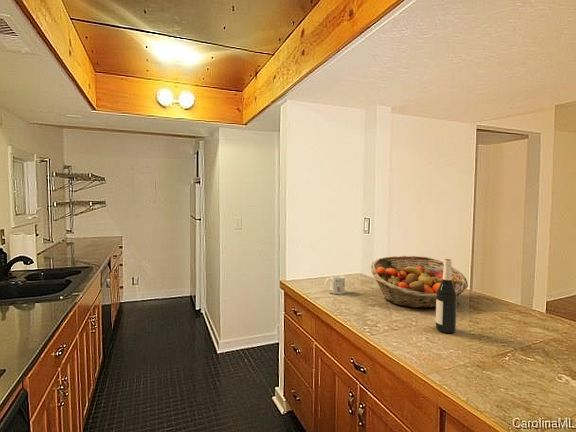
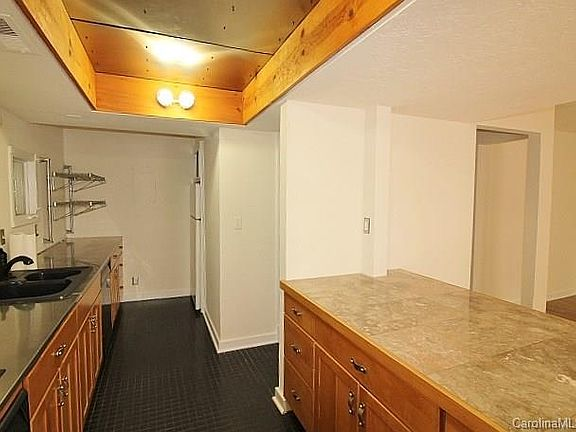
- mug [324,274,346,295]
- fruit basket [370,255,469,309]
- wine bottle [435,258,458,334]
